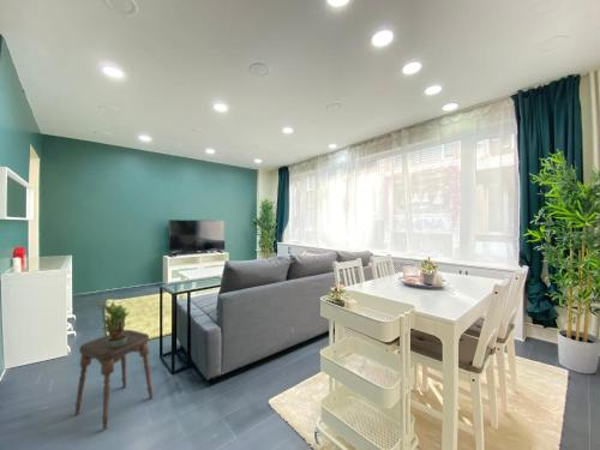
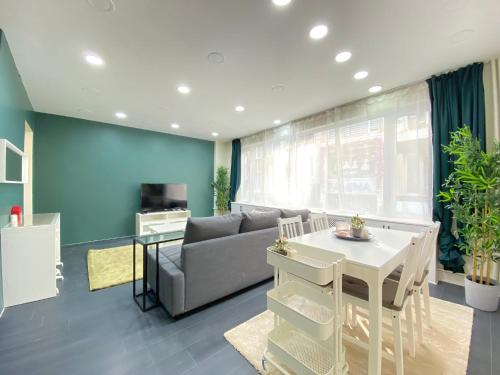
- potted plant [95,301,132,347]
- stool [74,329,154,431]
